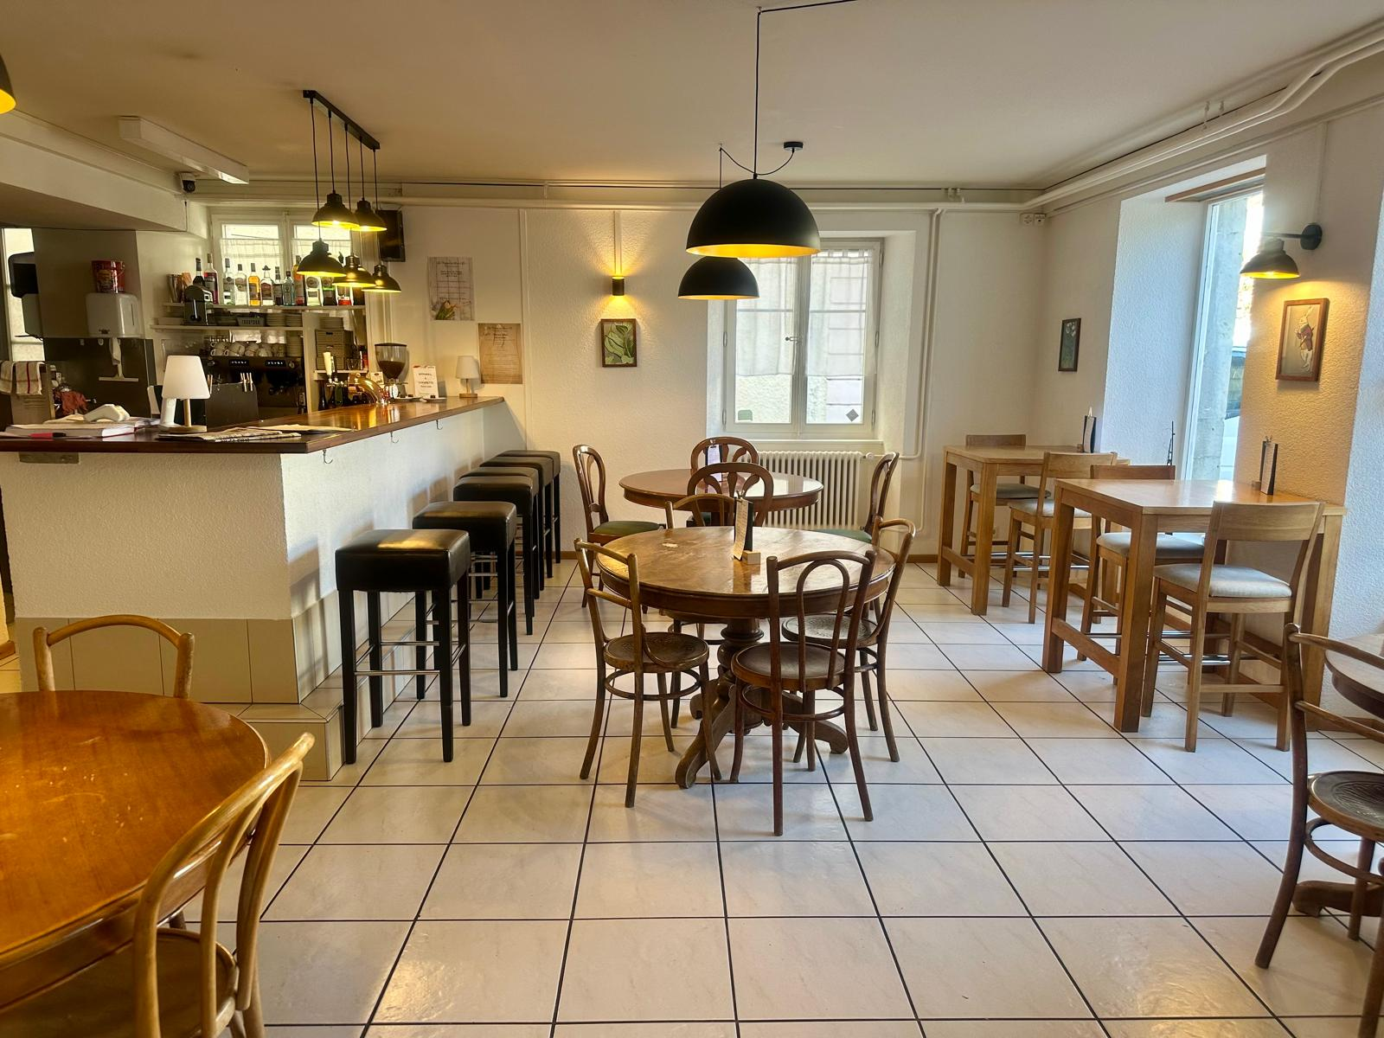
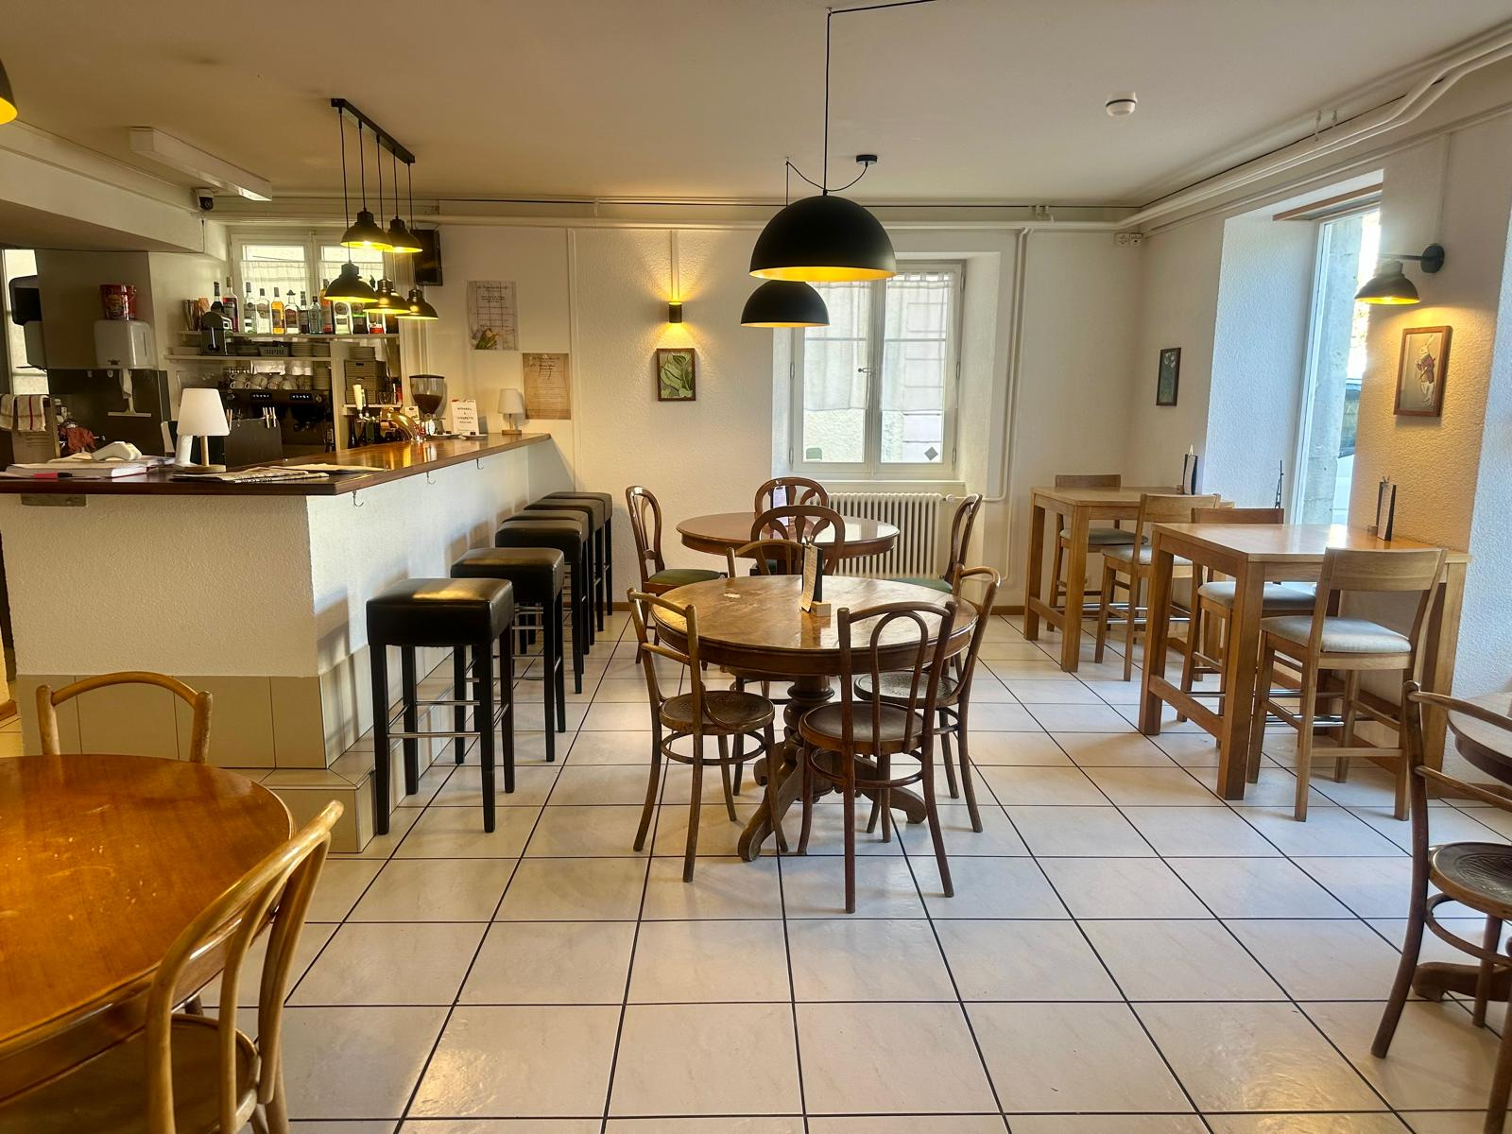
+ smoke detector [1105,89,1138,117]
